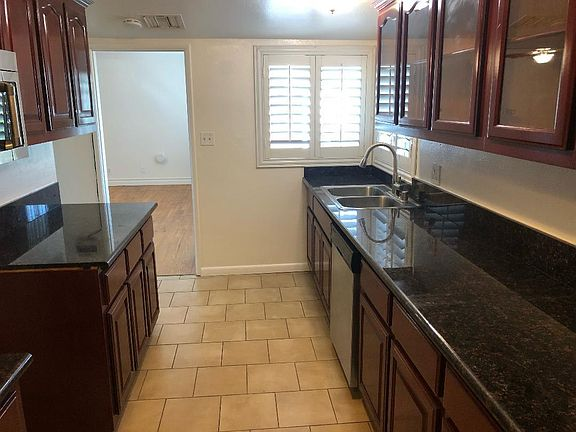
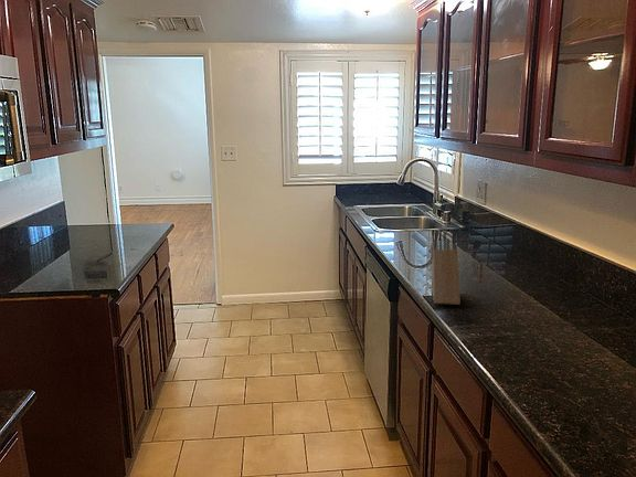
+ knife block [432,231,462,306]
